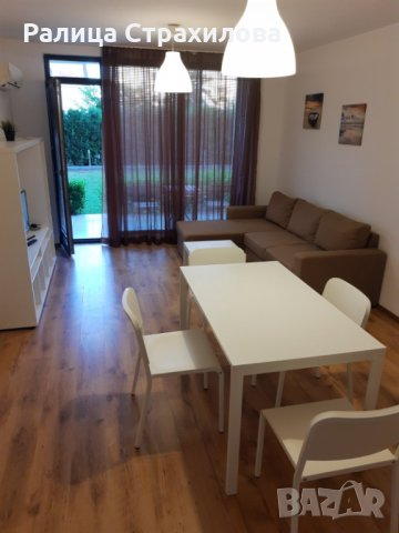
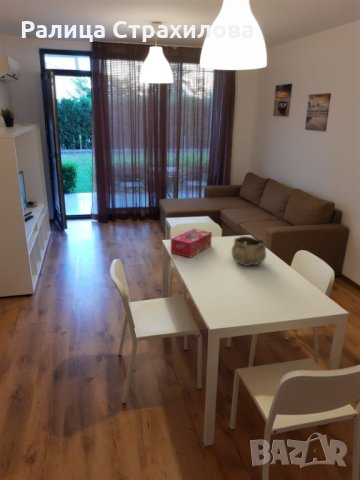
+ decorative bowl [231,235,267,267]
+ tissue box [170,228,213,259]
